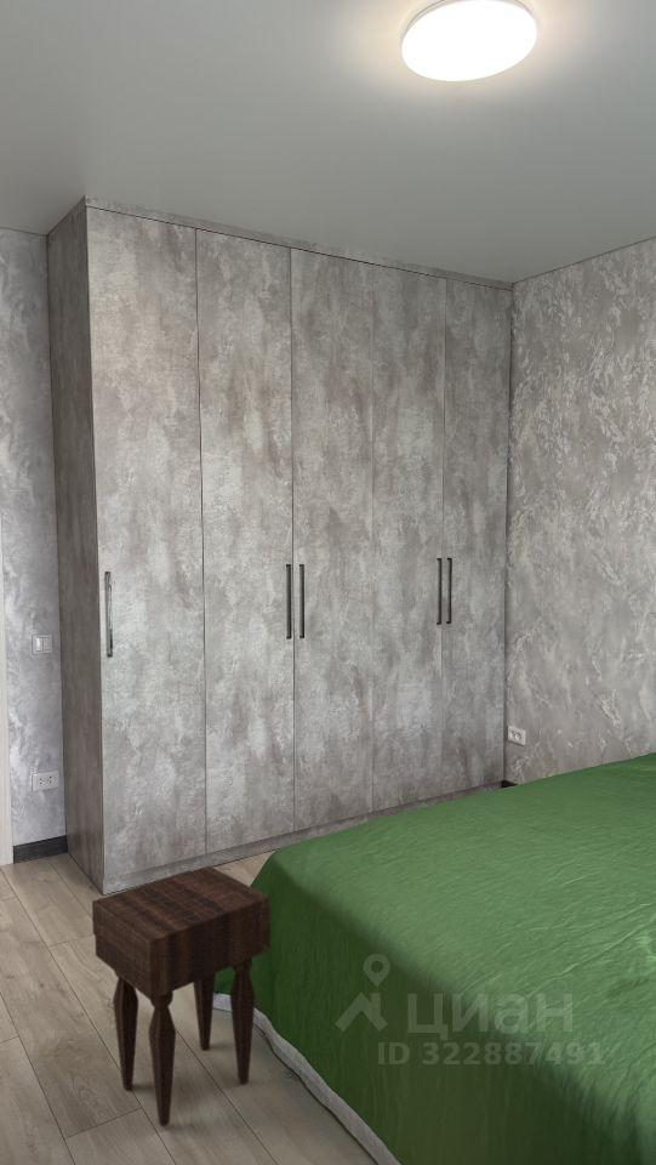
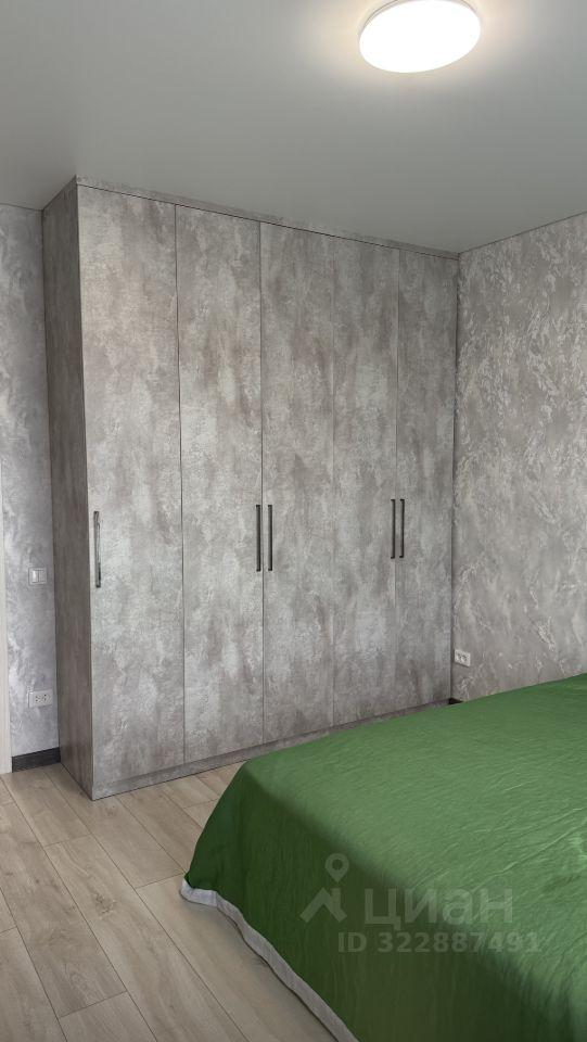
- nightstand [91,864,272,1129]
